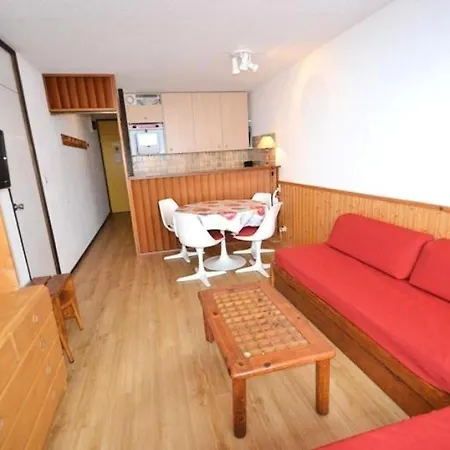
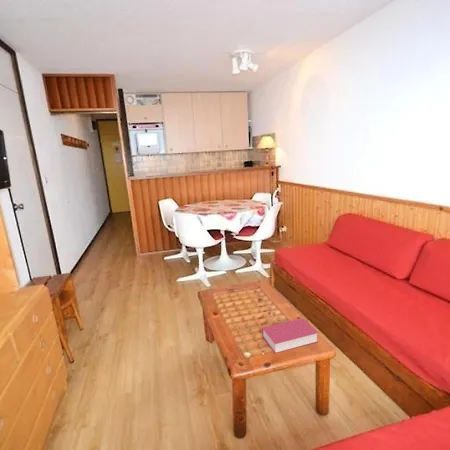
+ book [261,317,319,354]
